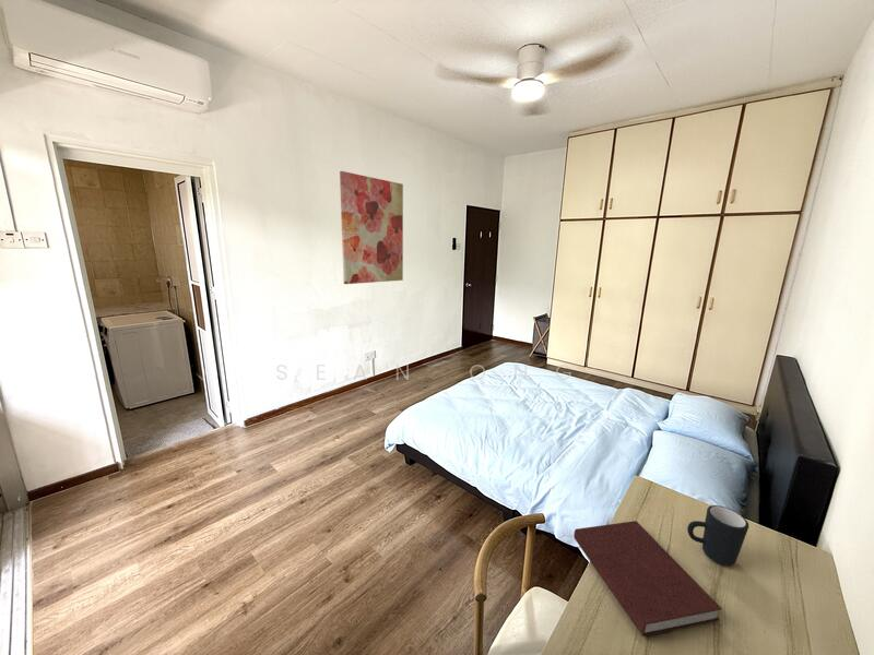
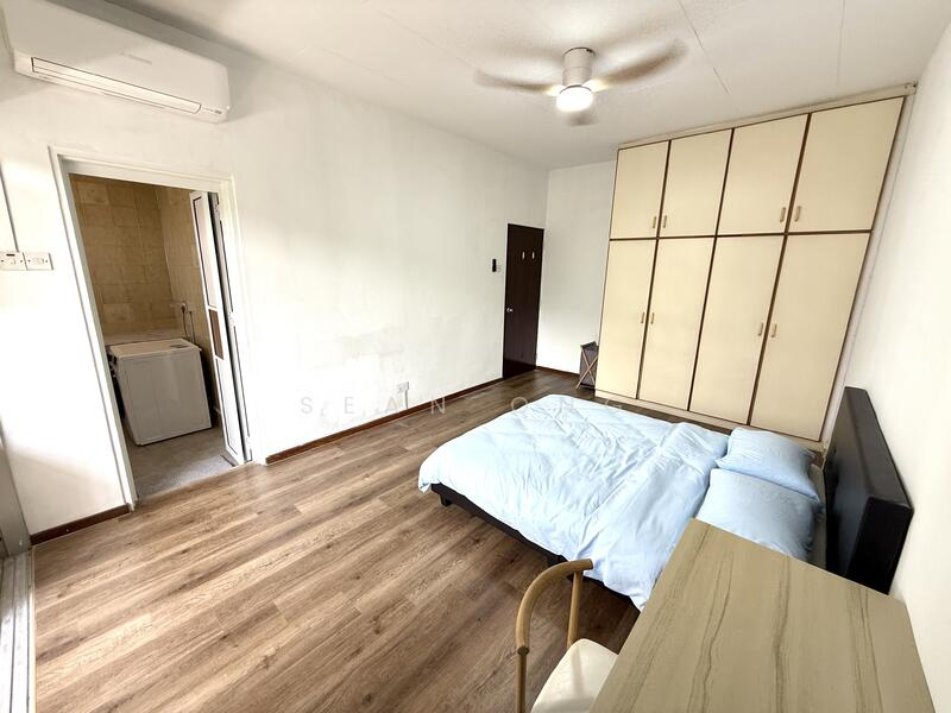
- notebook [572,520,723,638]
- mug [686,504,749,567]
- wall art [339,170,404,285]
